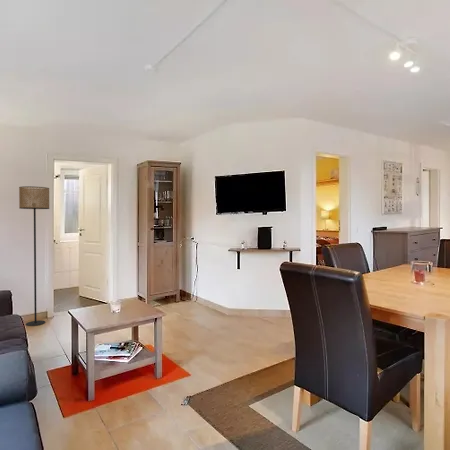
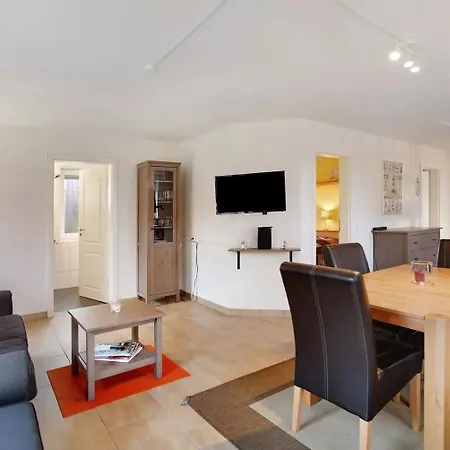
- floor lamp [18,185,51,327]
